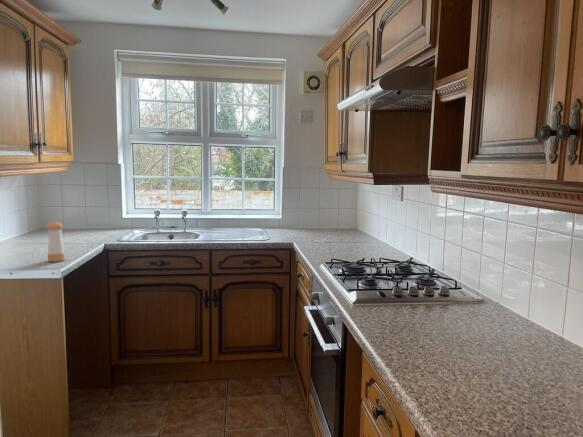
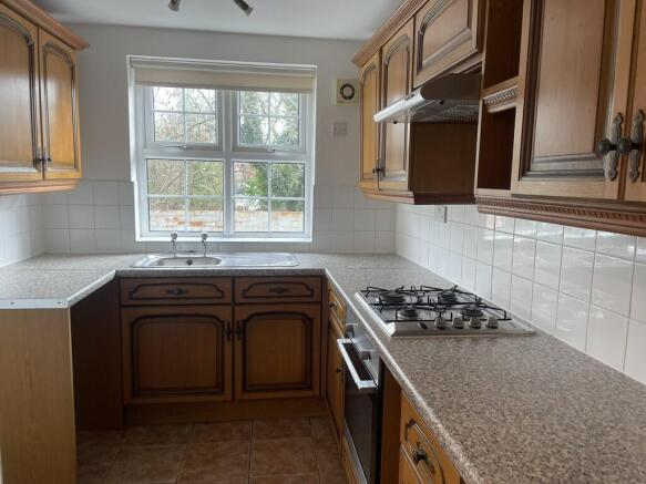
- pepper shaker [46,220,66,263]
